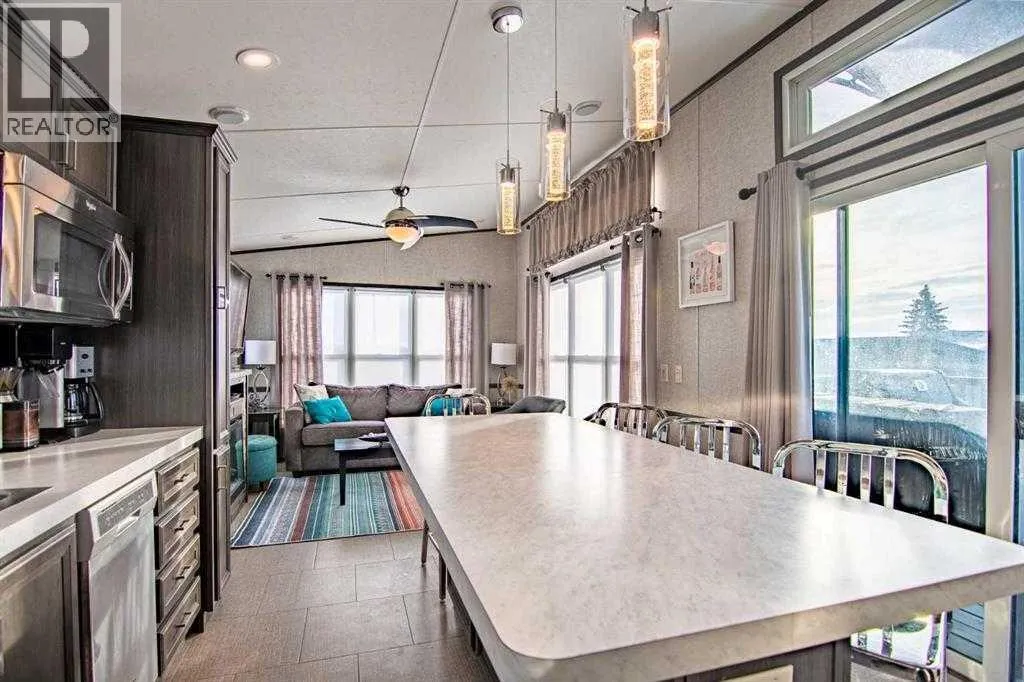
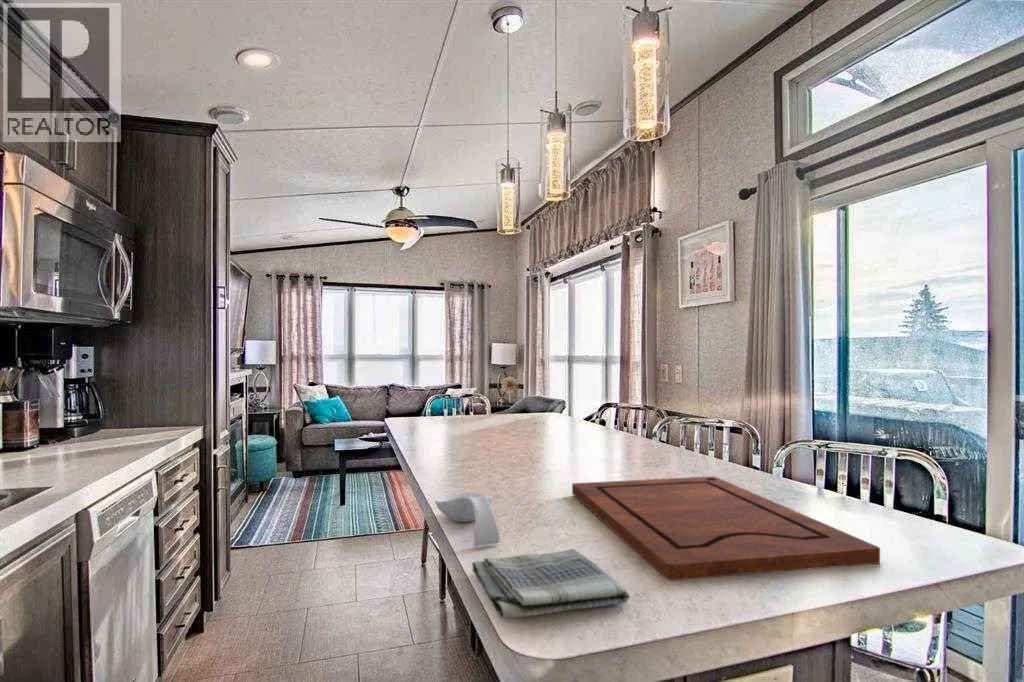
+ cutting board [571,475,881,581]
+ spoon rest [434,492,501,547]
+ dish towel [471,548,631,621]
